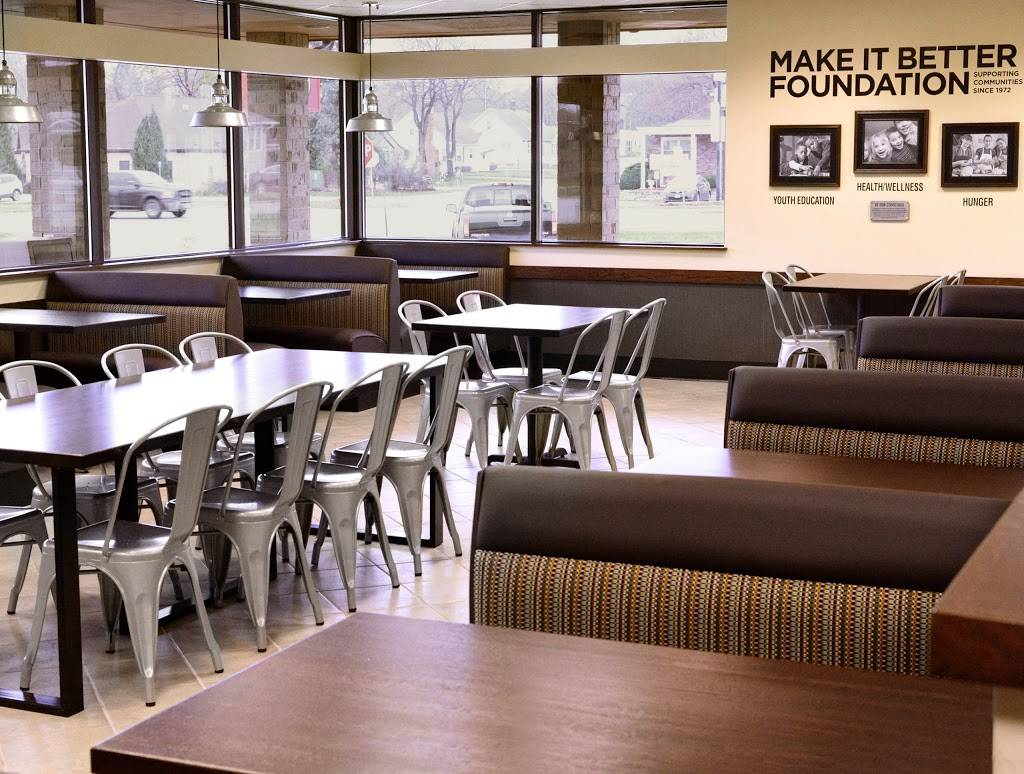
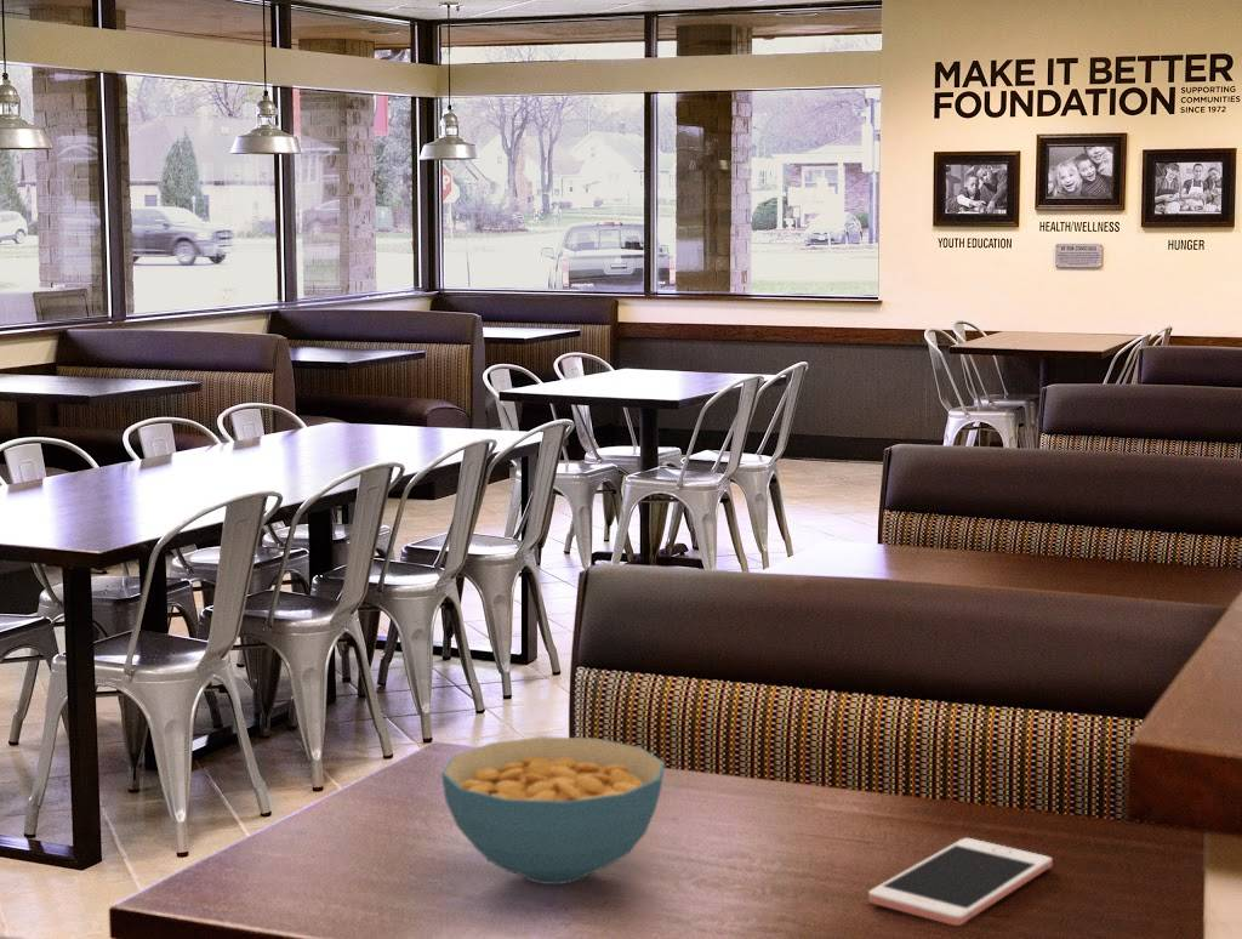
+ cell phone [867,837,1053,927]
+ cereal bowl [440,735,666,886]
